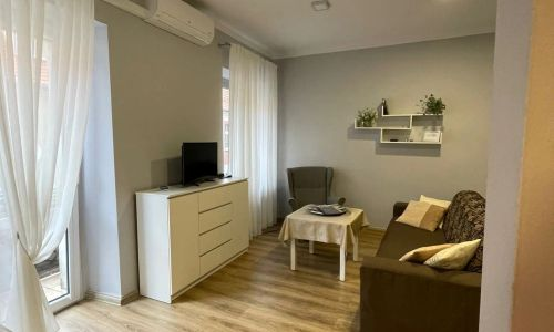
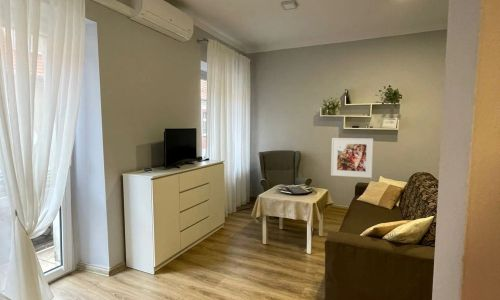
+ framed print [330,137,374,179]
